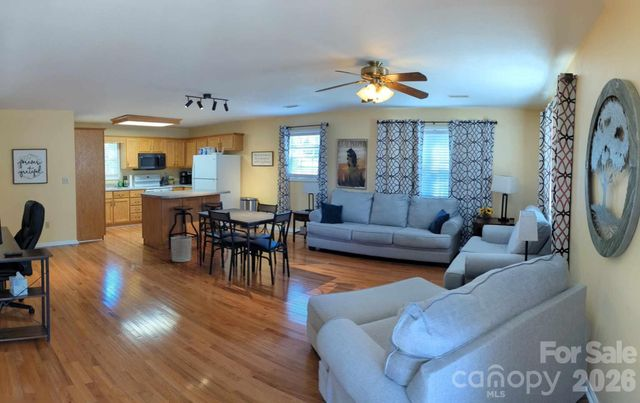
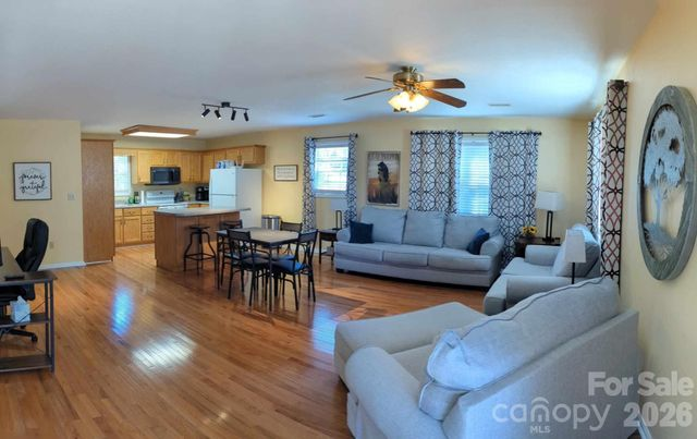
- waste bin [170,235,193,263]
